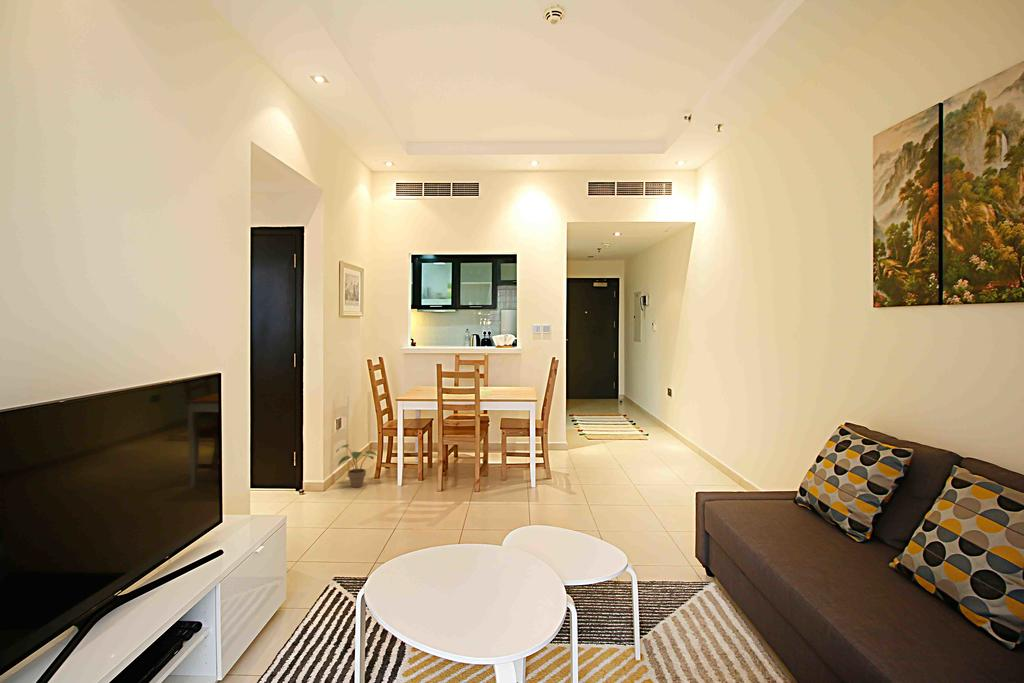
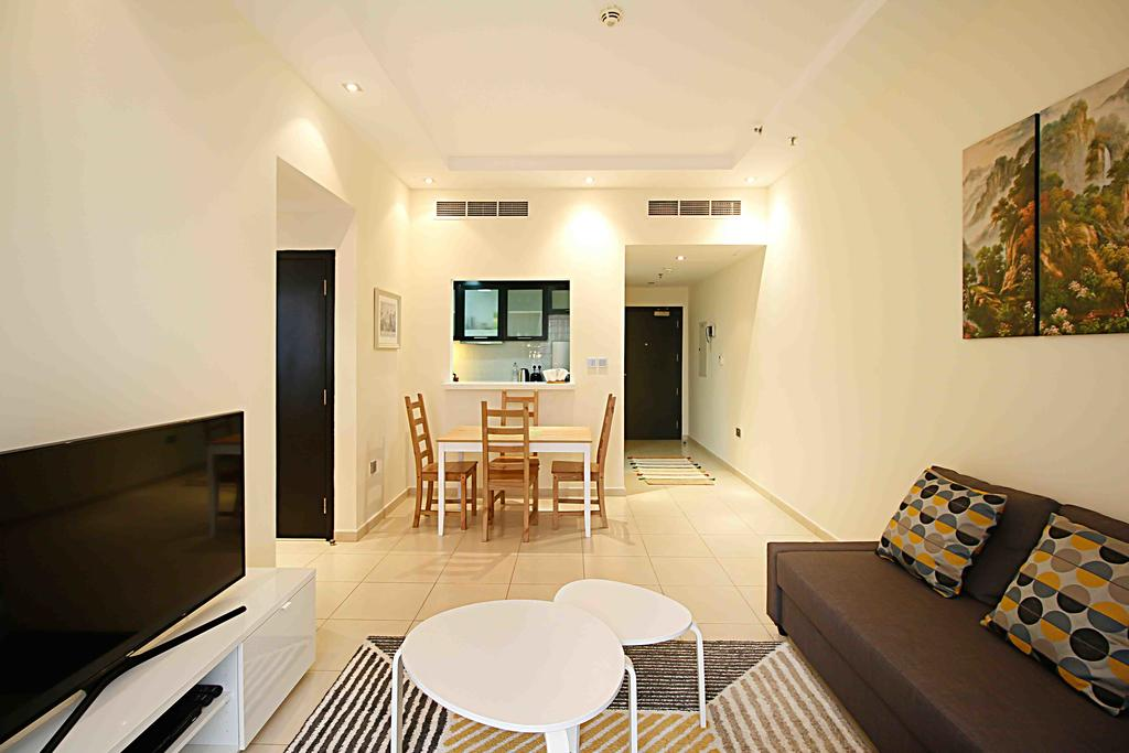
- potted plant [335,444,380,488]
